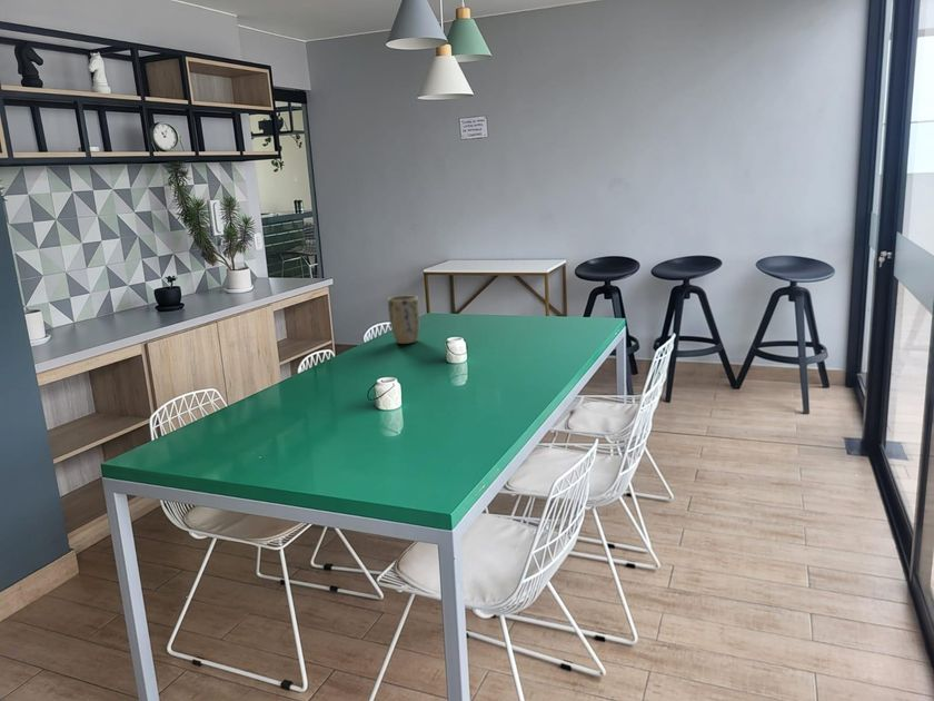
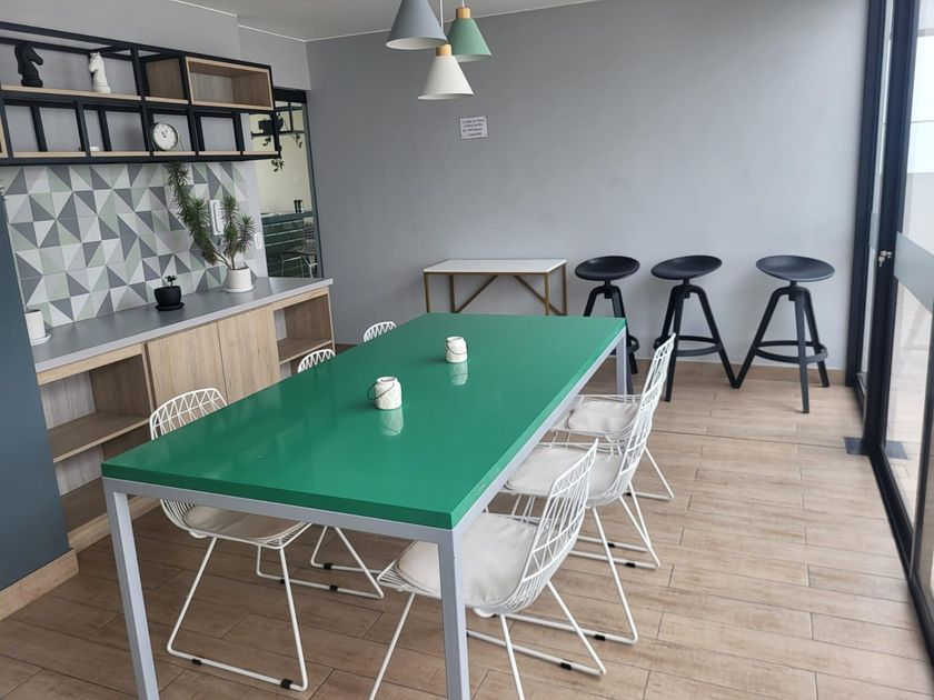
- plant pot [387,295,421,345]
